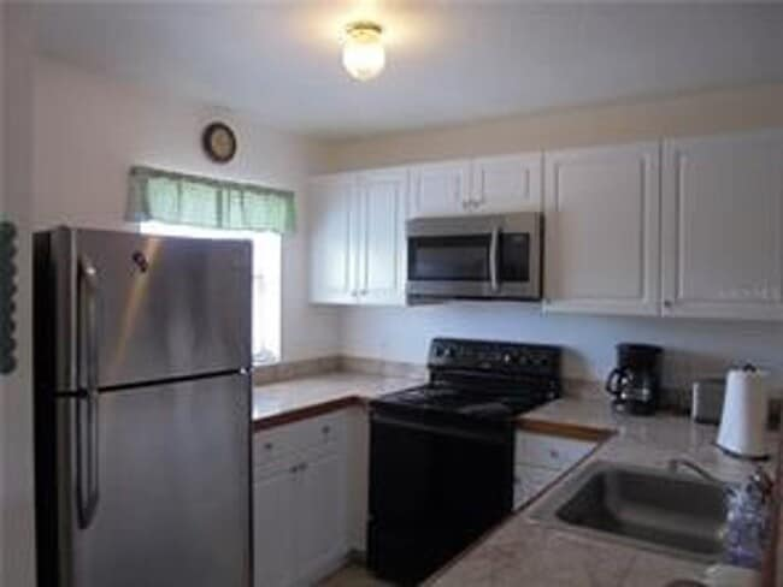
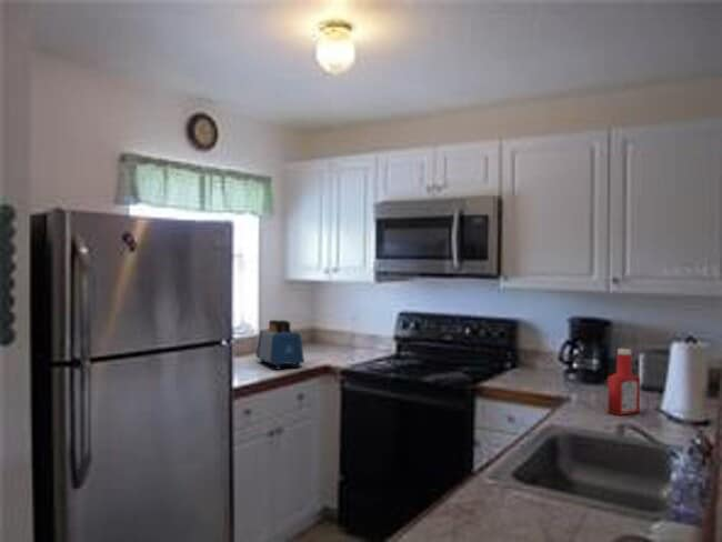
+ soap bottle [606,348,641,416]
+ toaster [254,319,305,371]
